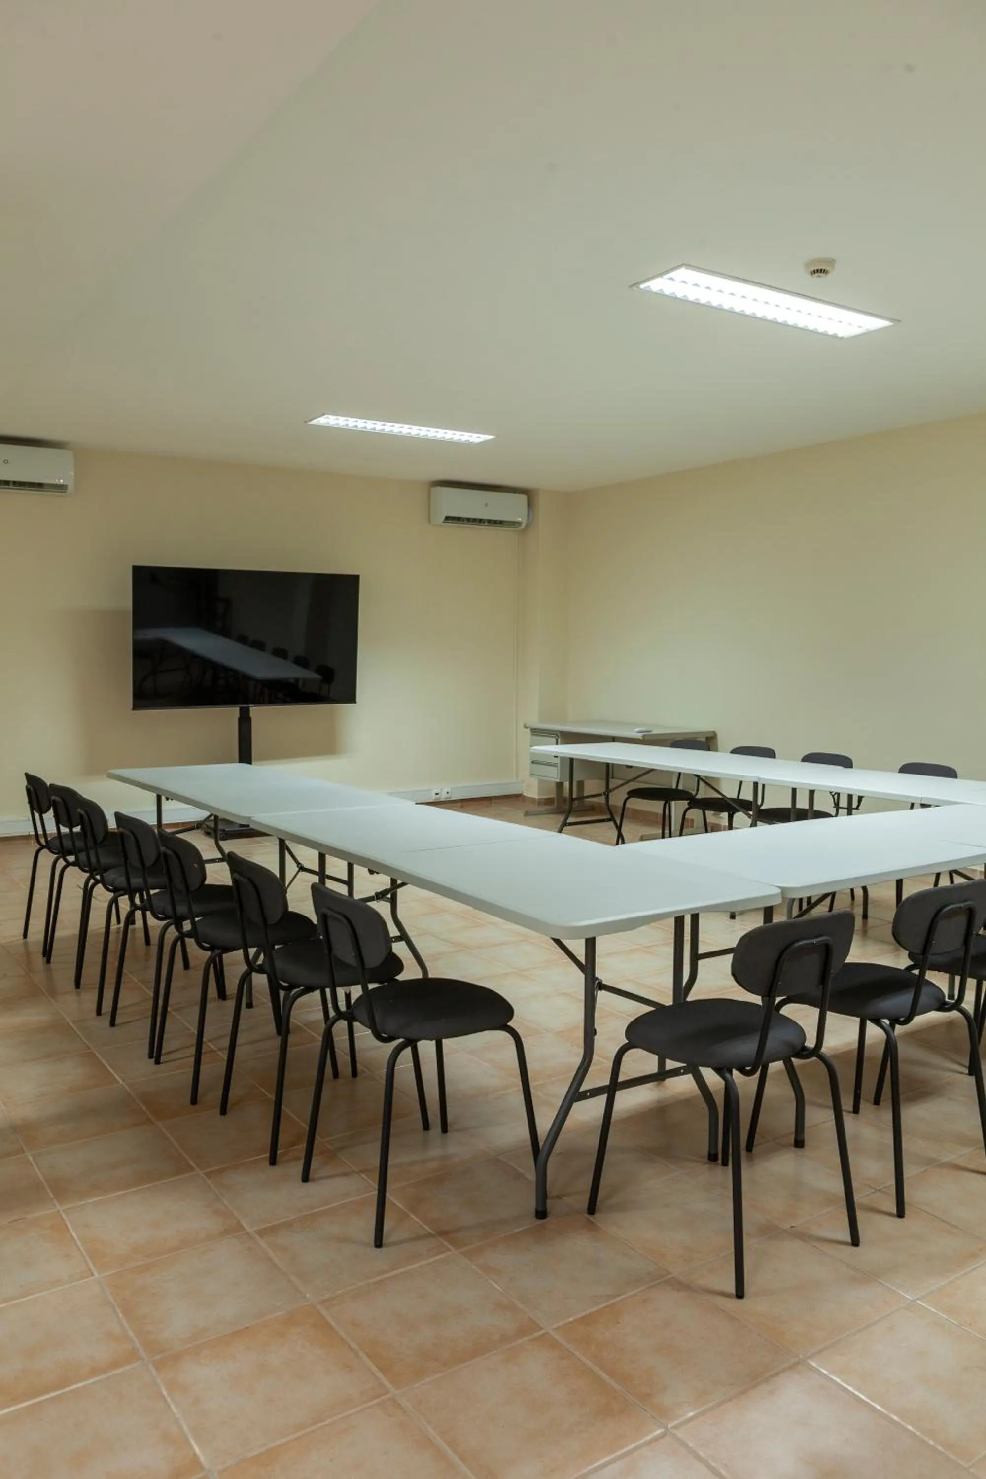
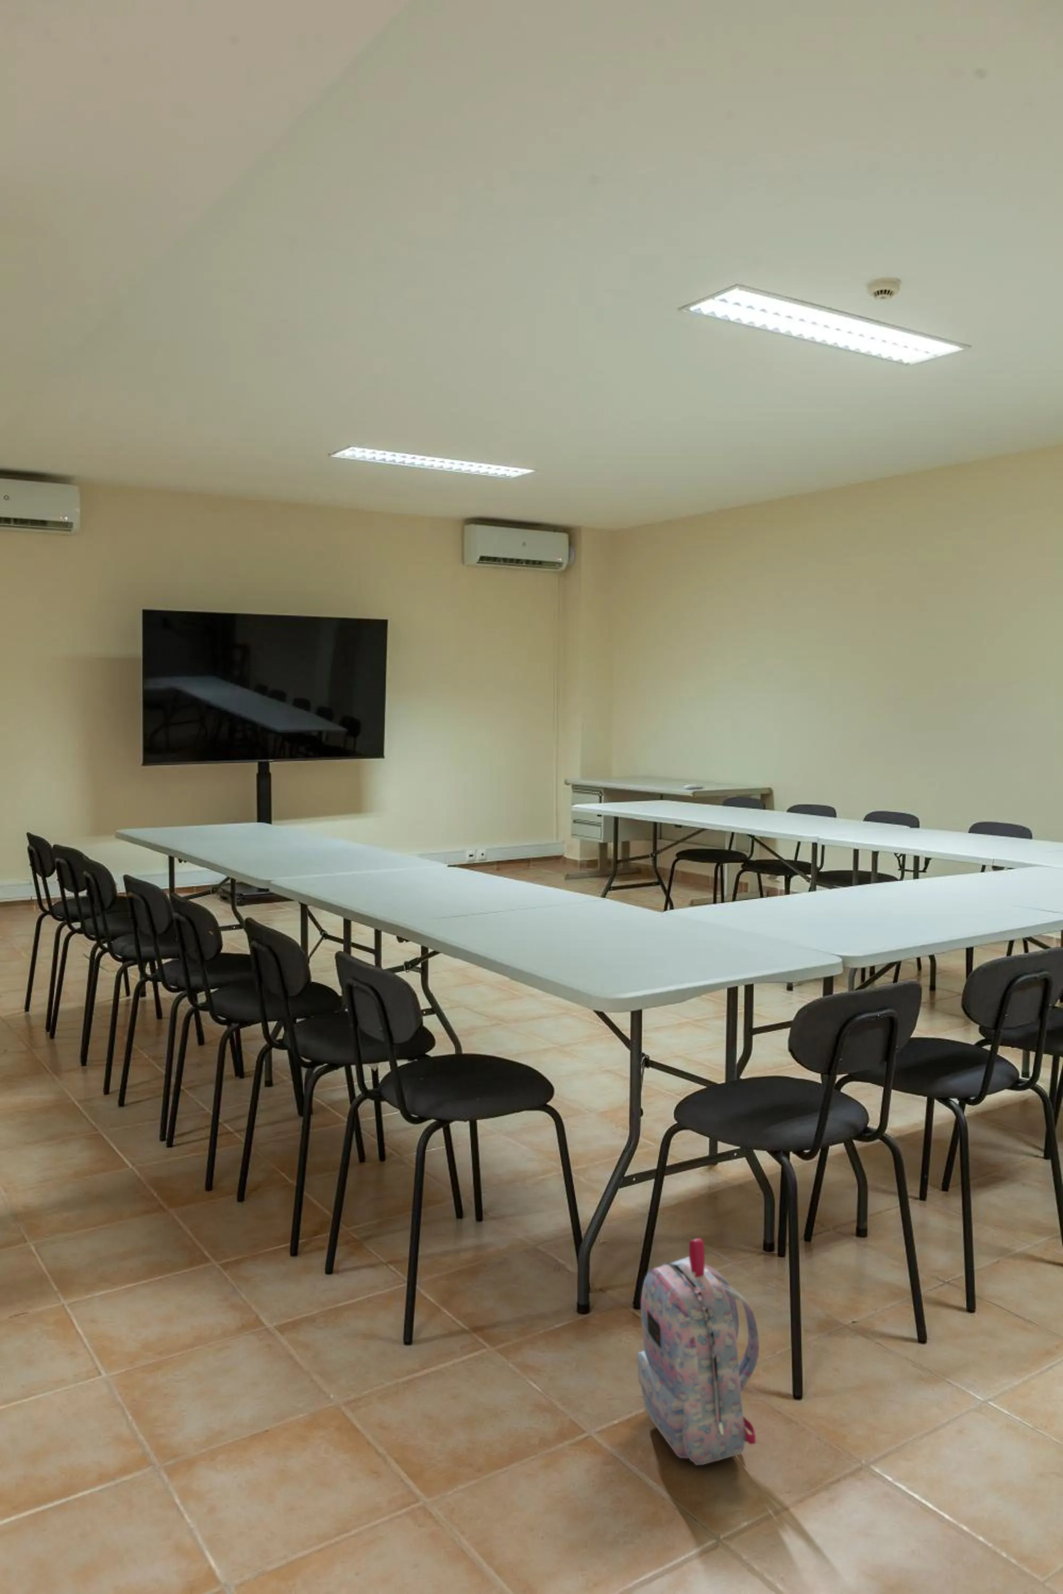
+ backpack [637,1237,760,1466]
